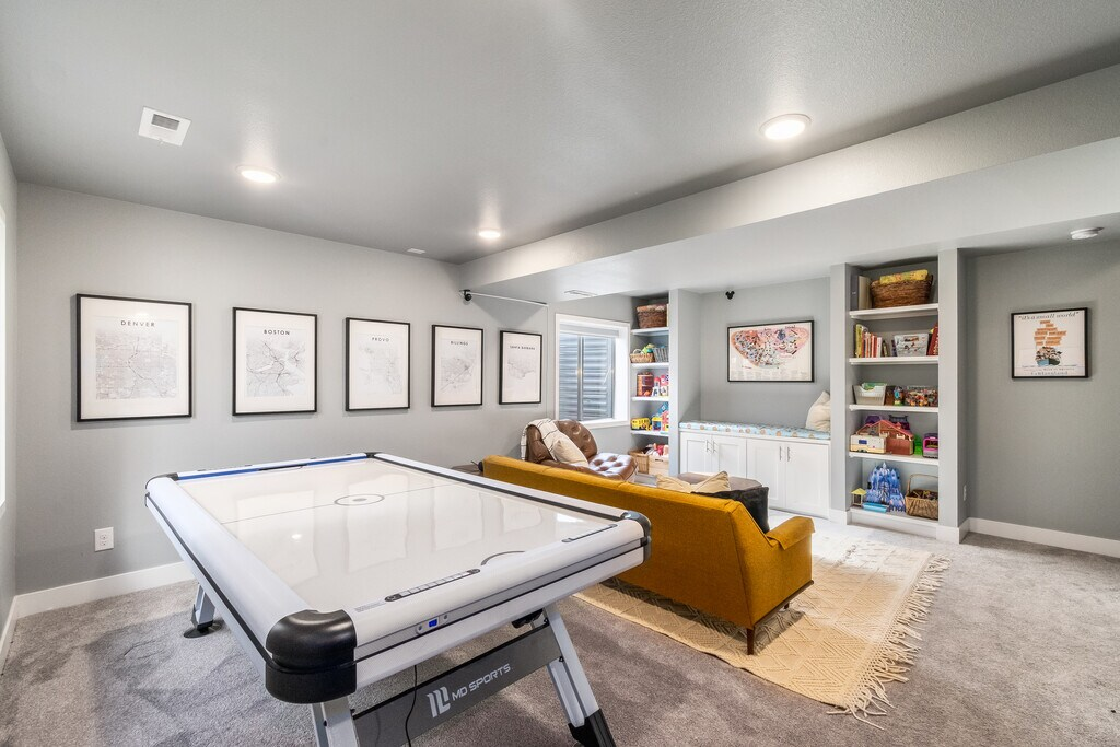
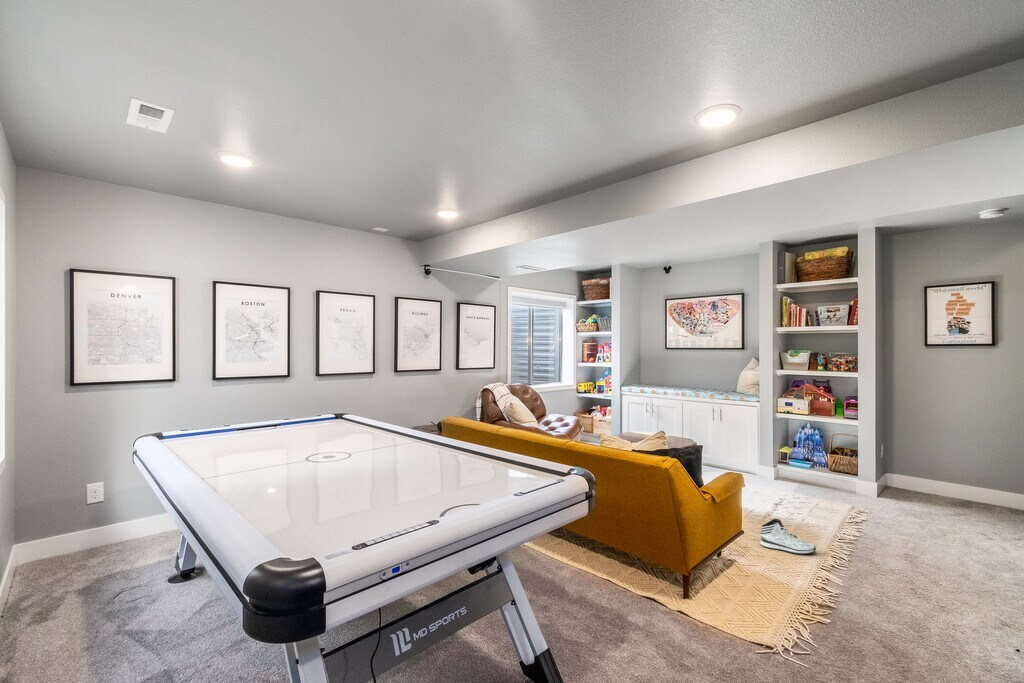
+ sneaker [759,518,817,555]
